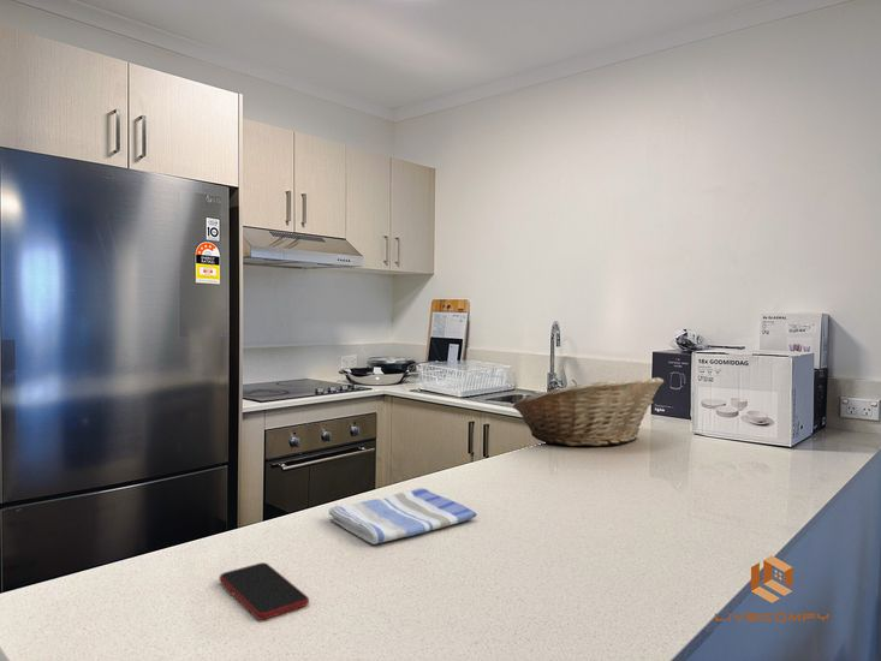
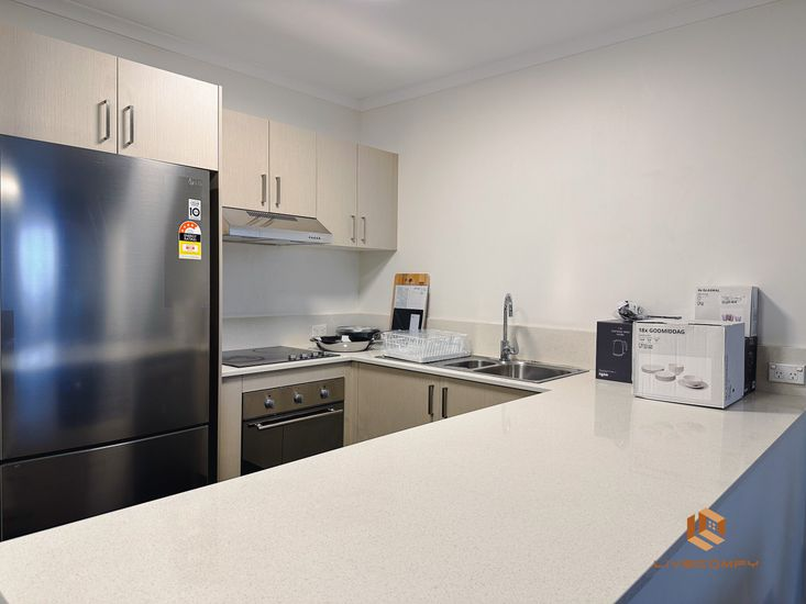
- smartphone [219,561,310,620]
- dish towel [327,487,477,546]
- fruit basket [512,376,665,447]
